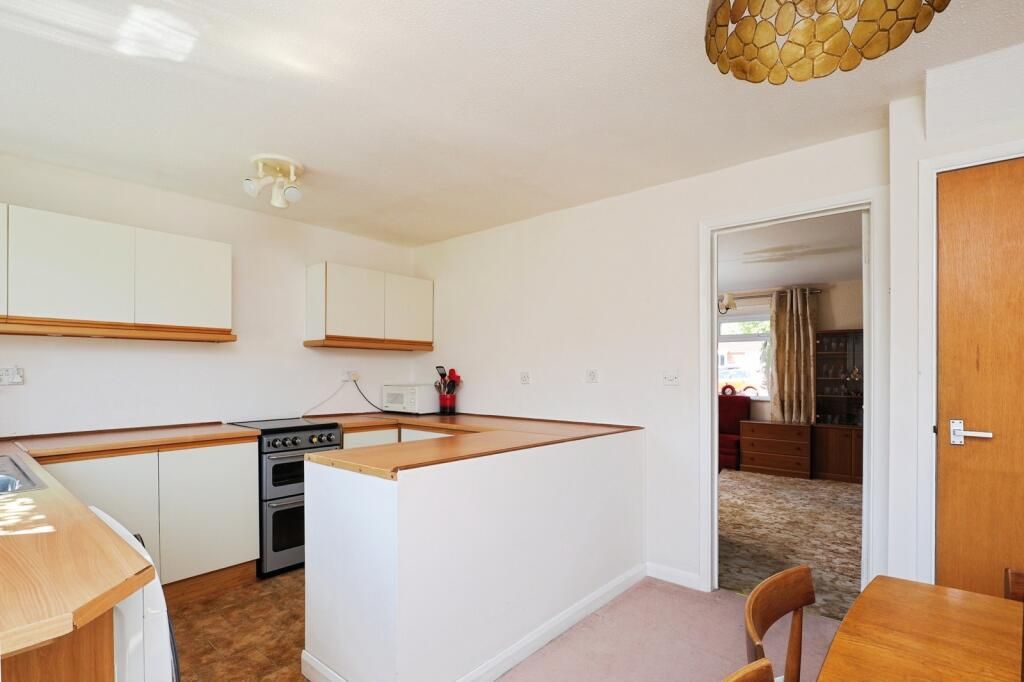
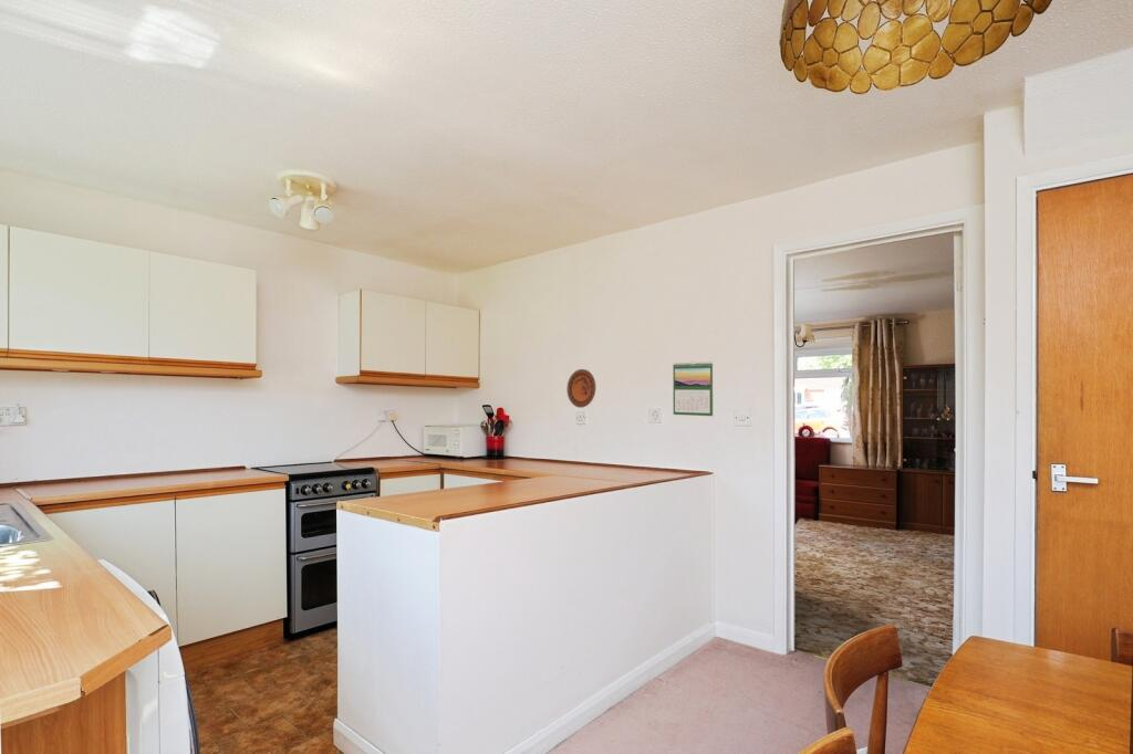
+ calendar [672,360,714,417]
+ decorative plate [565,368,596,409]
